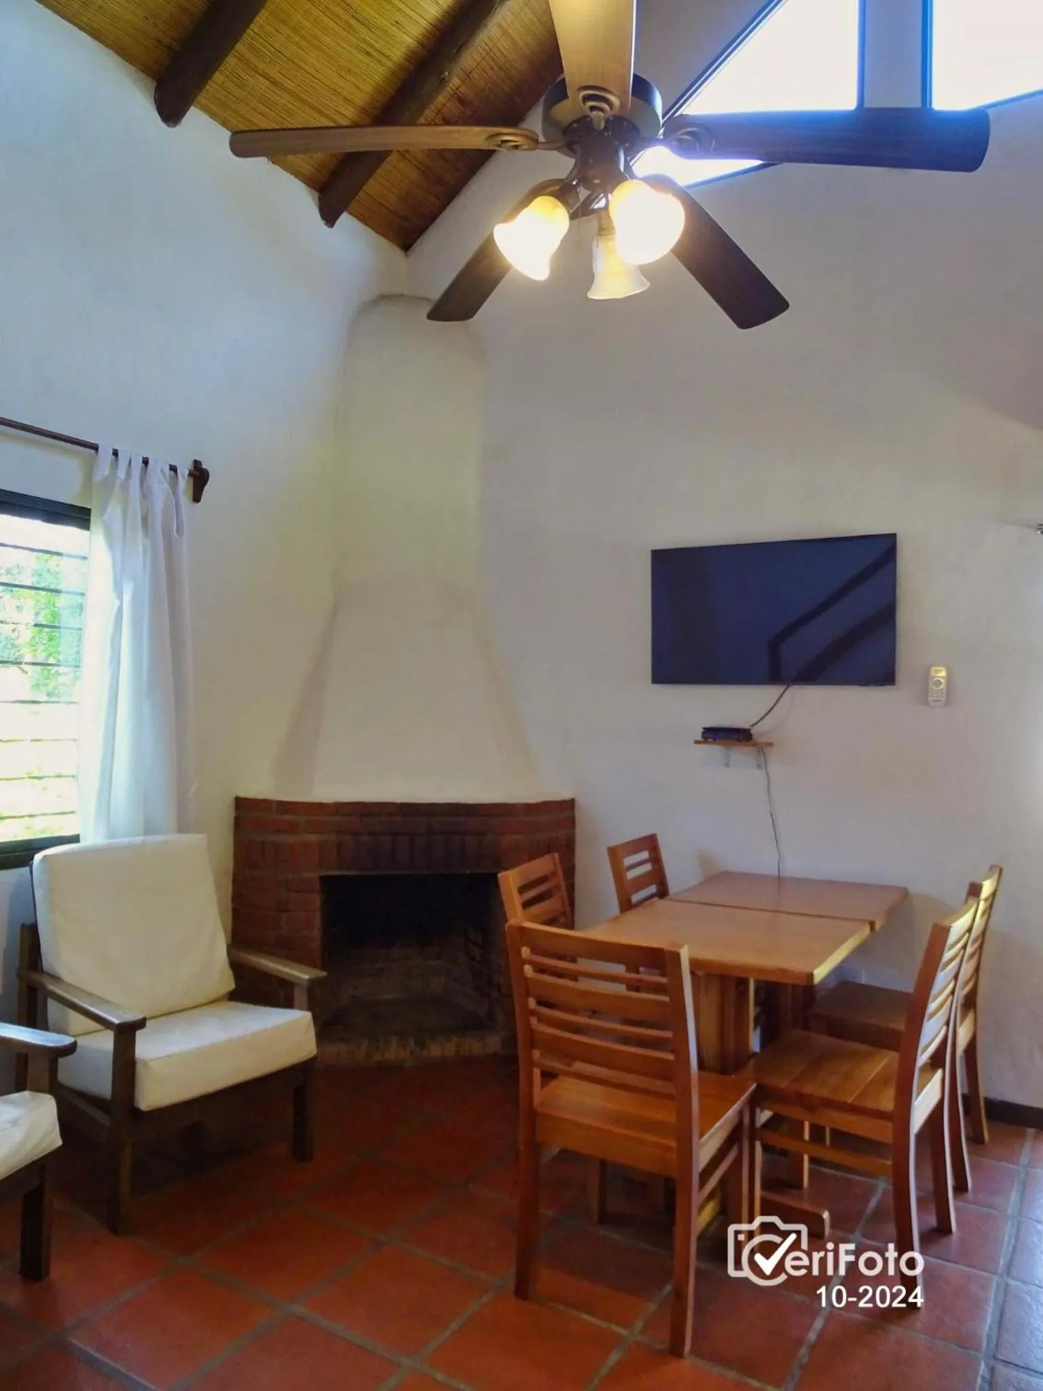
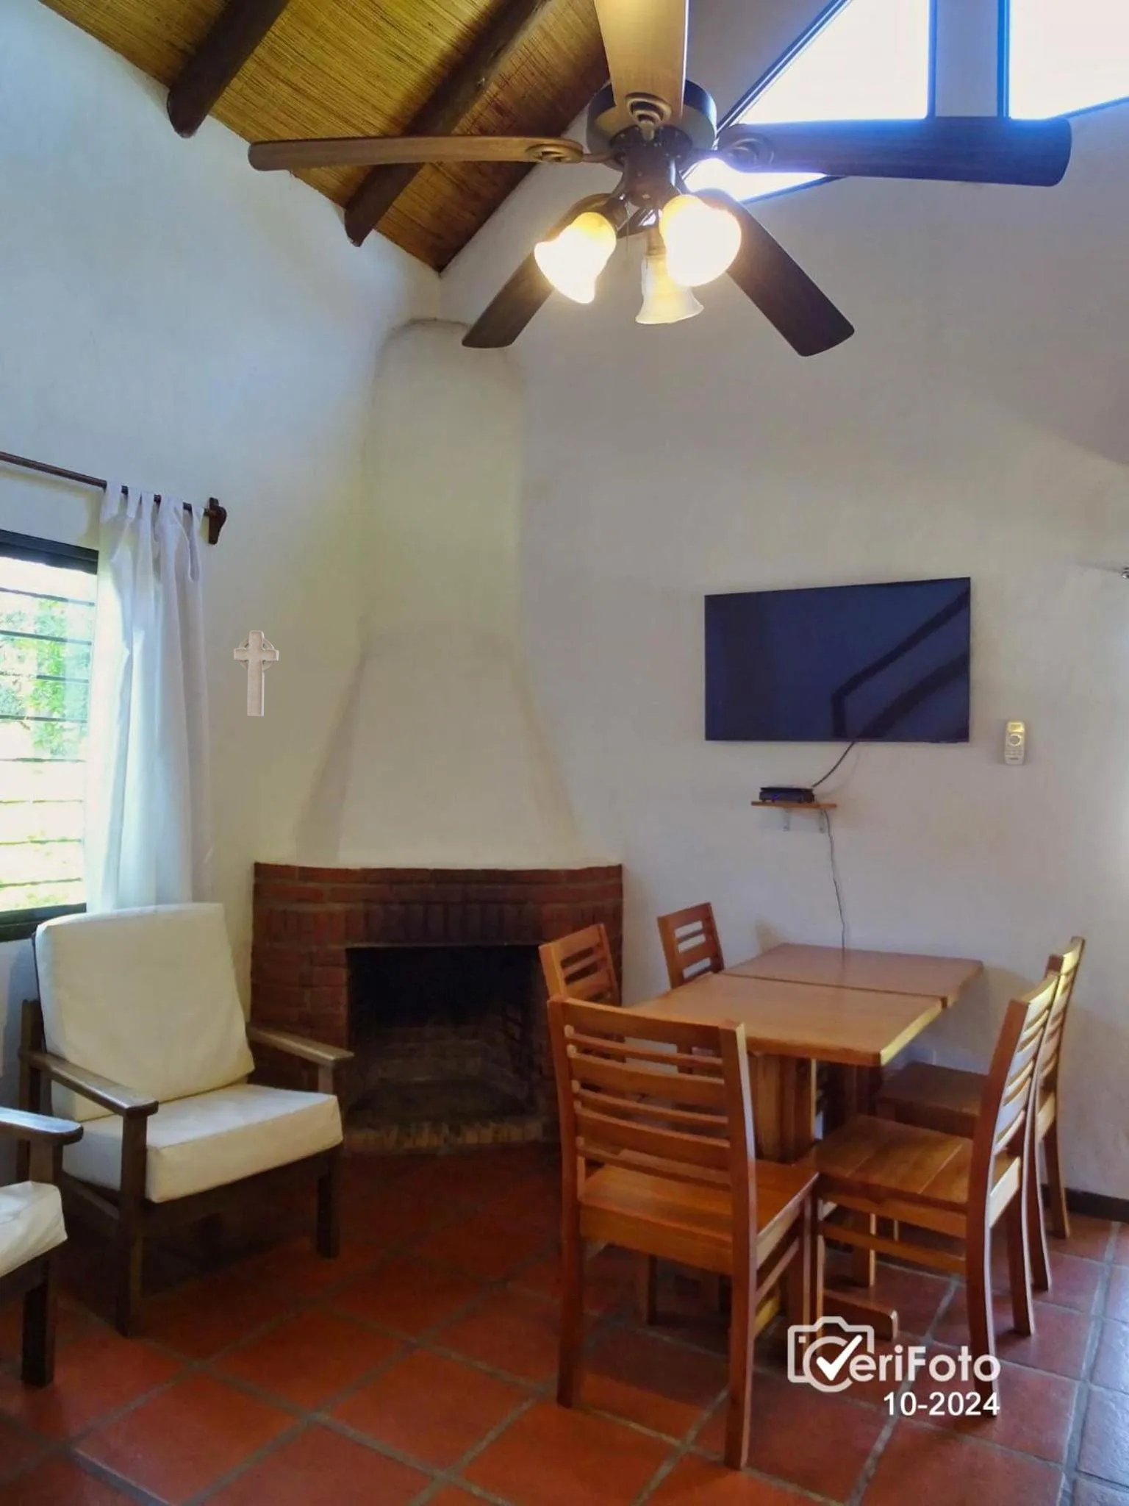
+ decorative cross [232,630,280,717]
